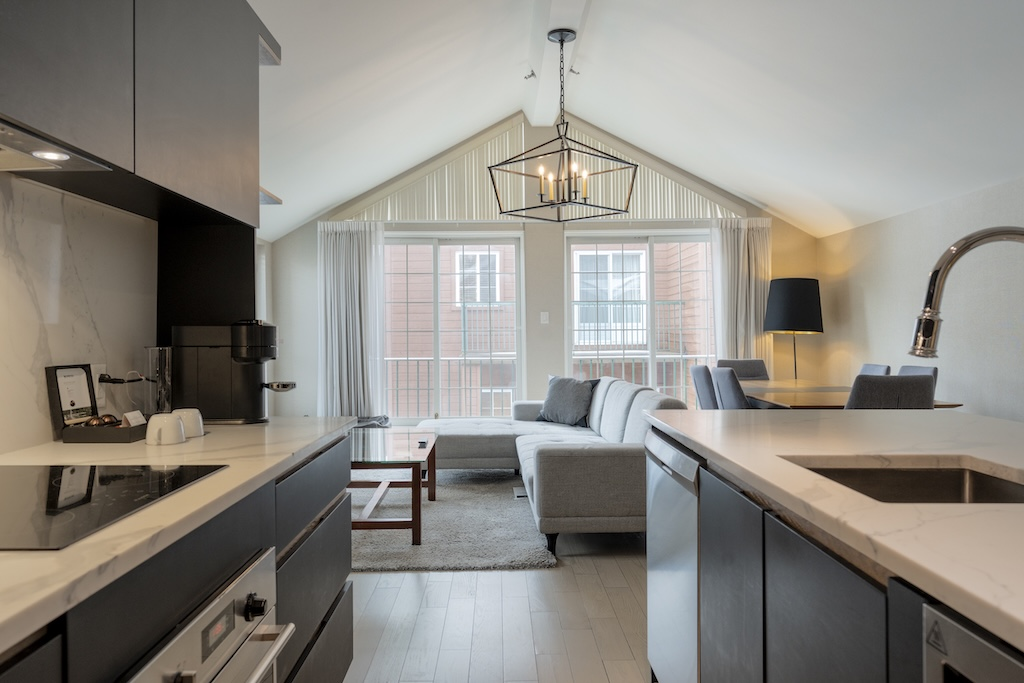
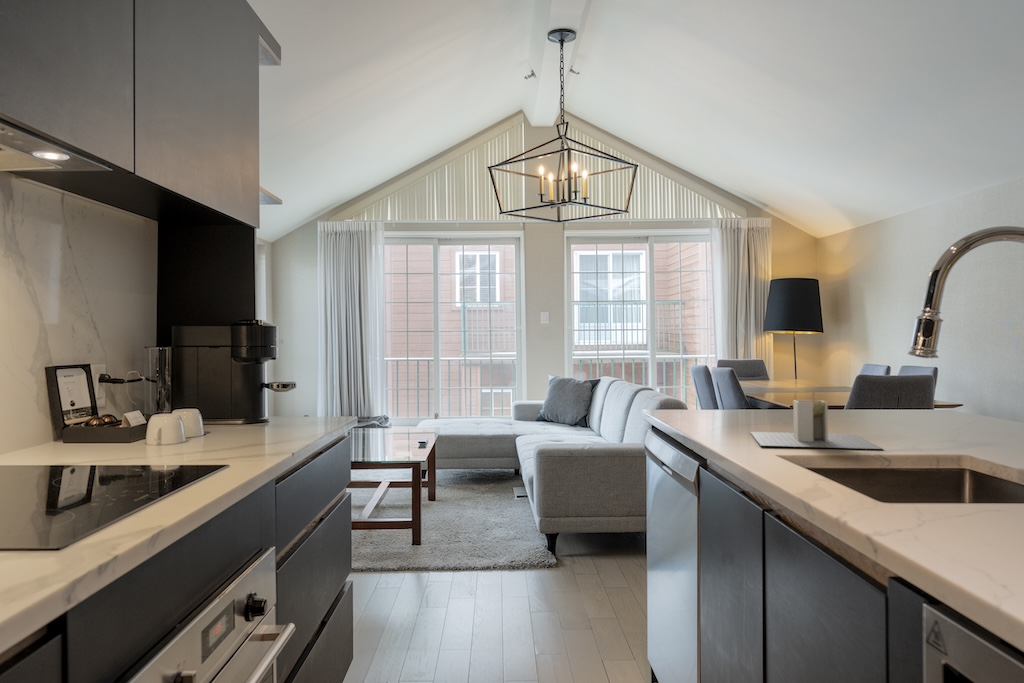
+ utensil holder [749,389,884,450]
